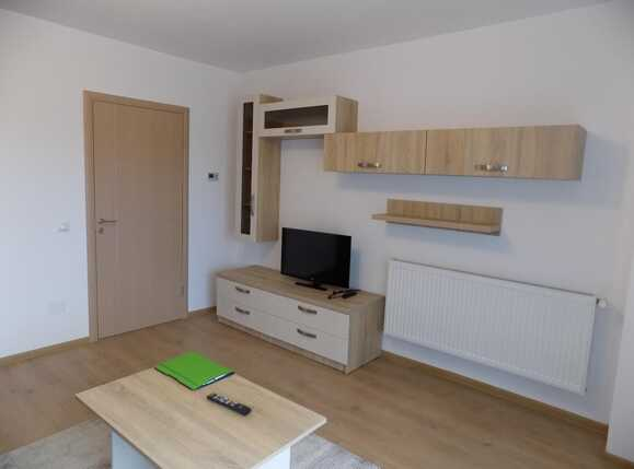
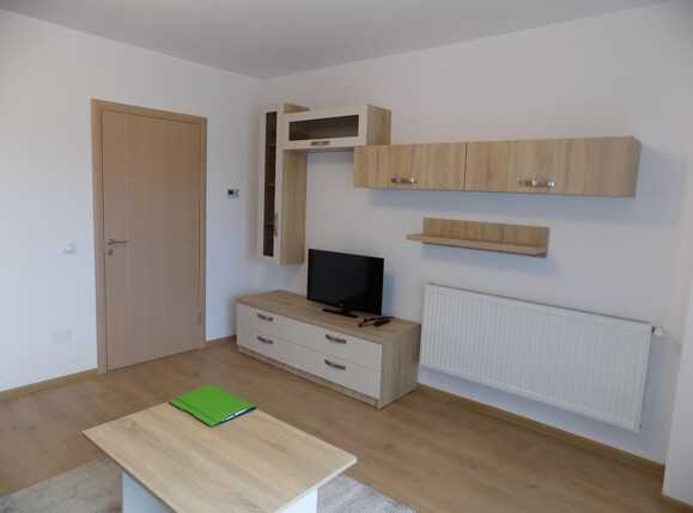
- remote control [206,391,252,417]
